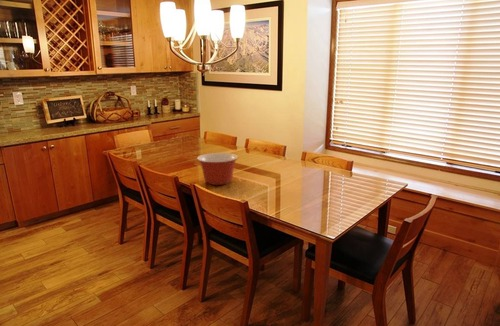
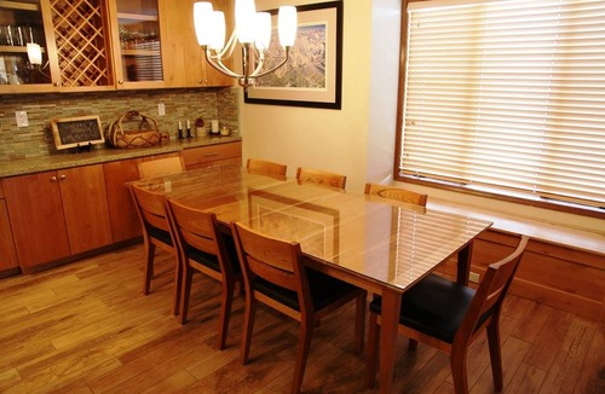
- mixing bowl [196,152,239,186]
